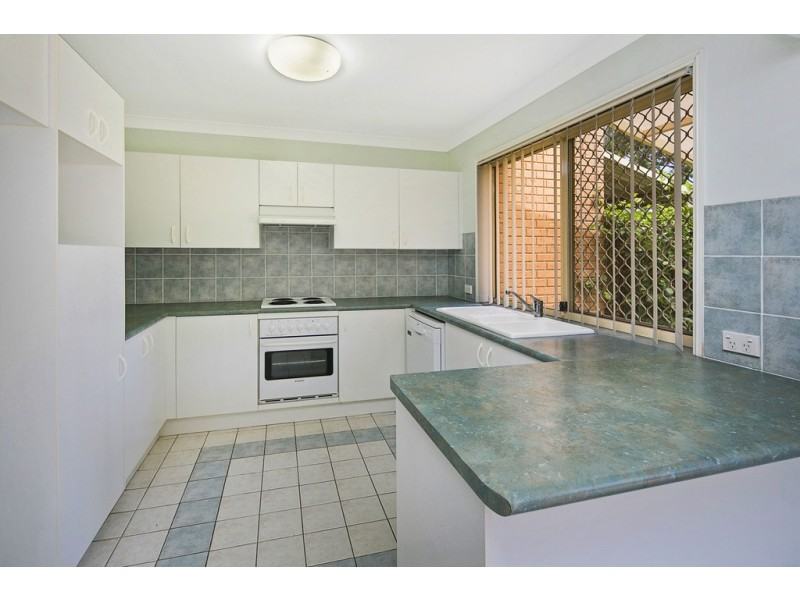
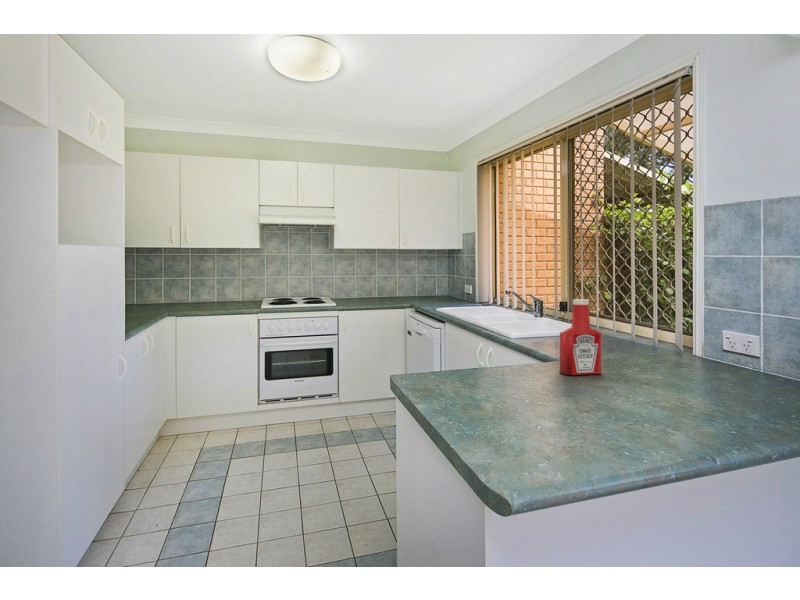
+ soap bottle [559,299,603,376]
